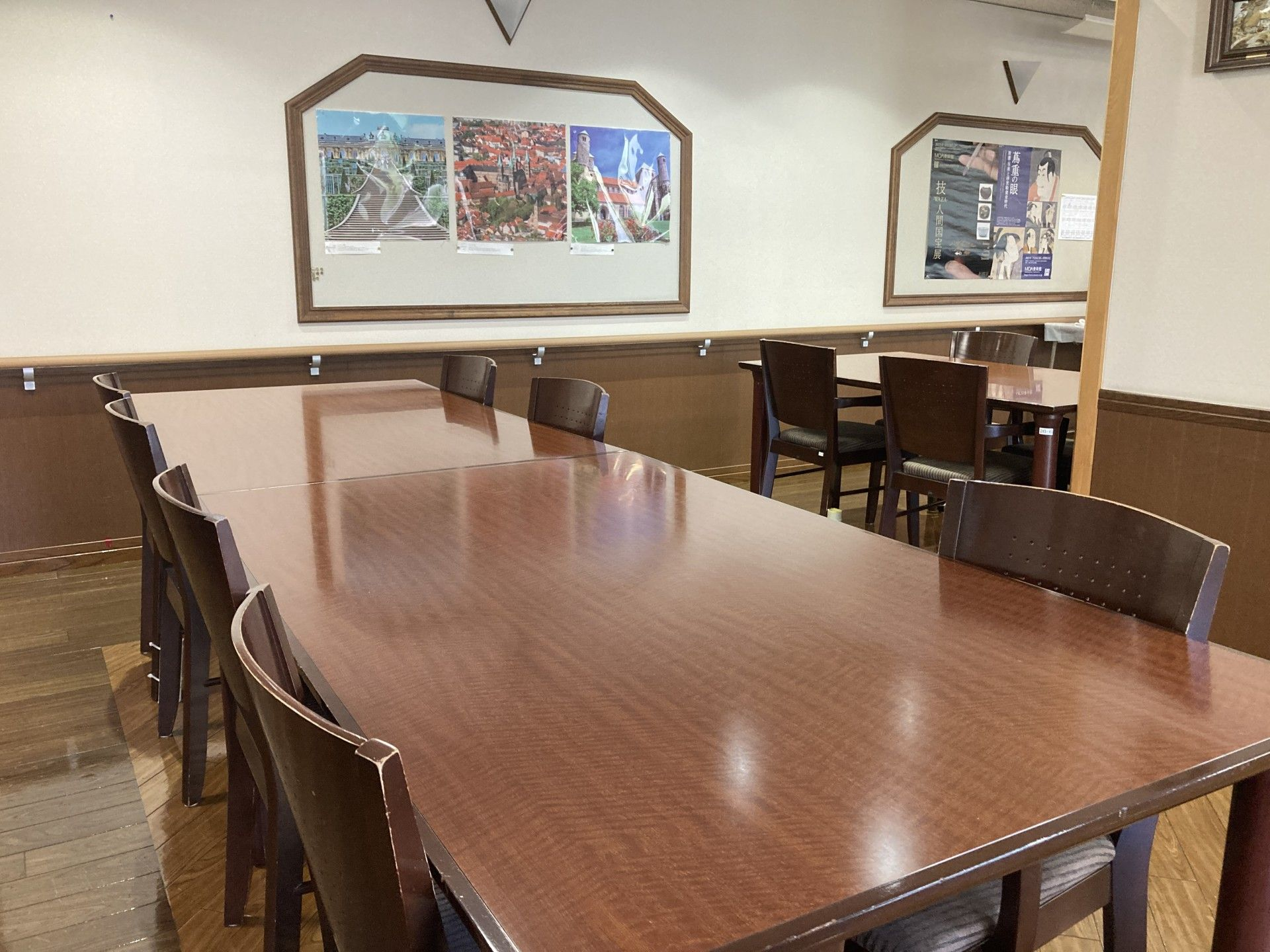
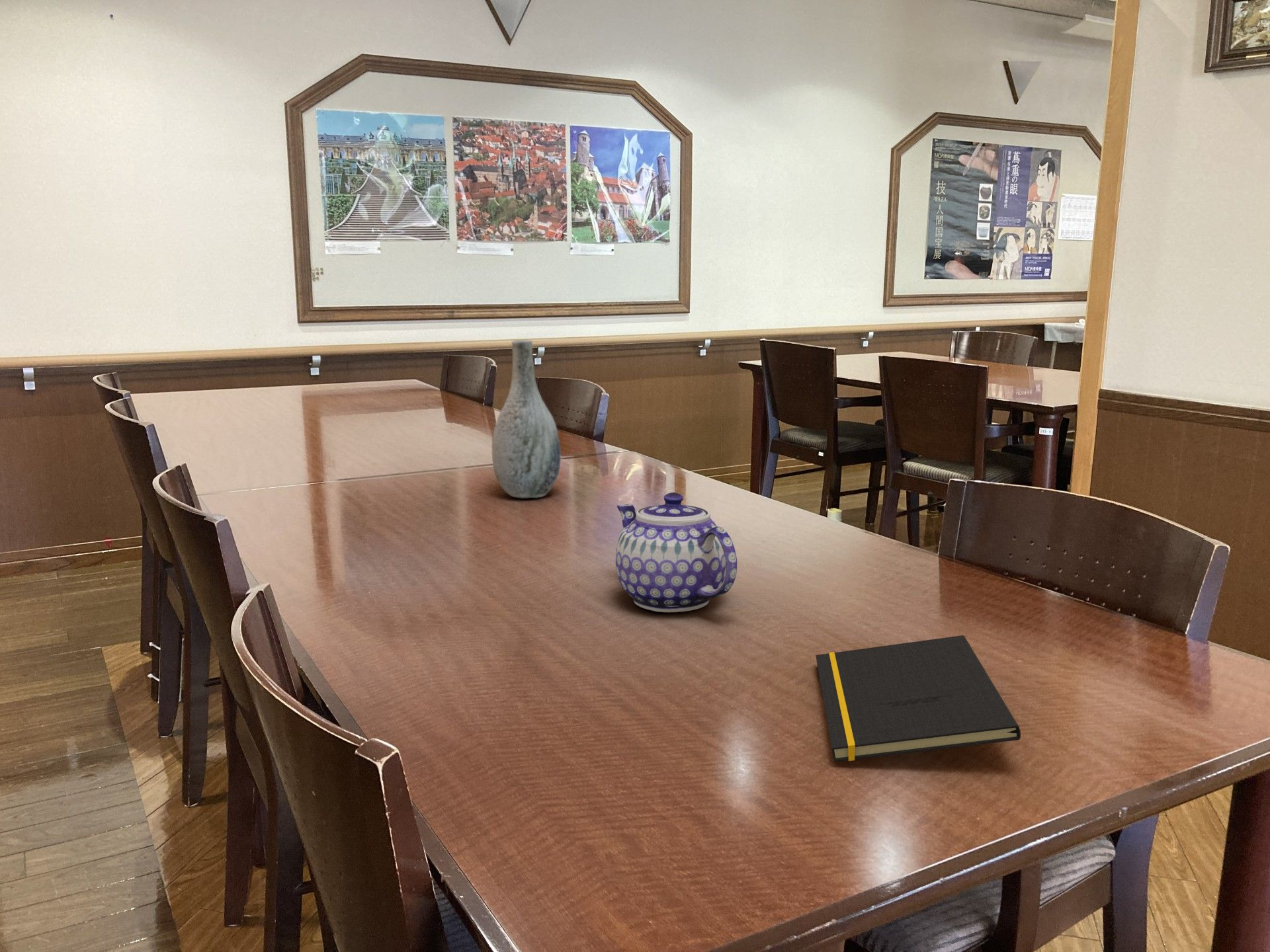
+ notepad [815,635,1021,762]
+ teapot [614,492,738,613]
+ vase [491,339,562,498]
